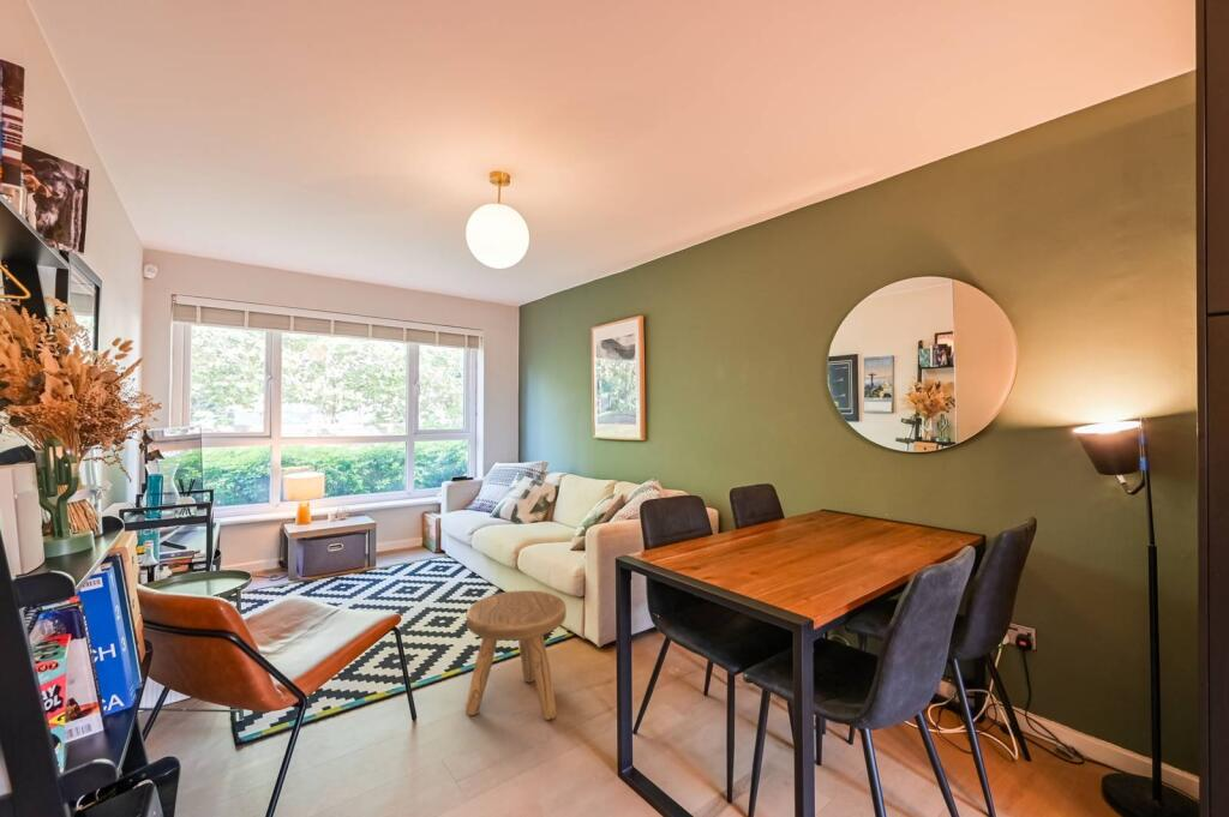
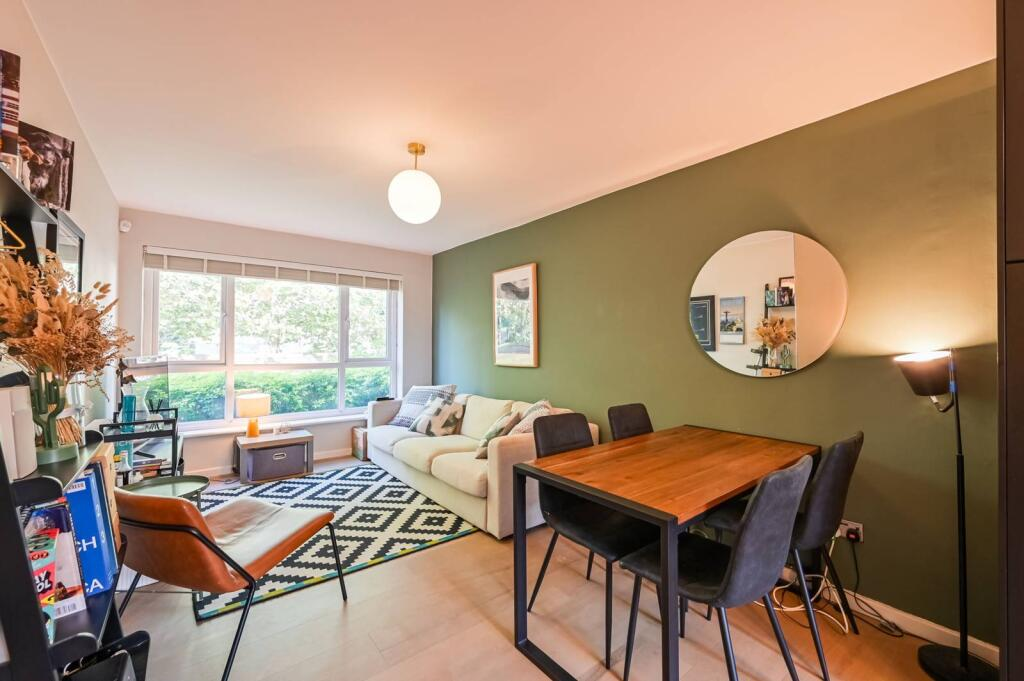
- stool [464,589,568,721]
